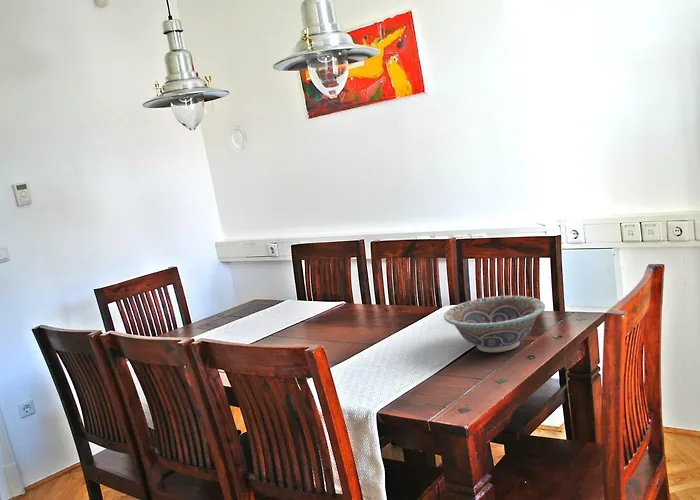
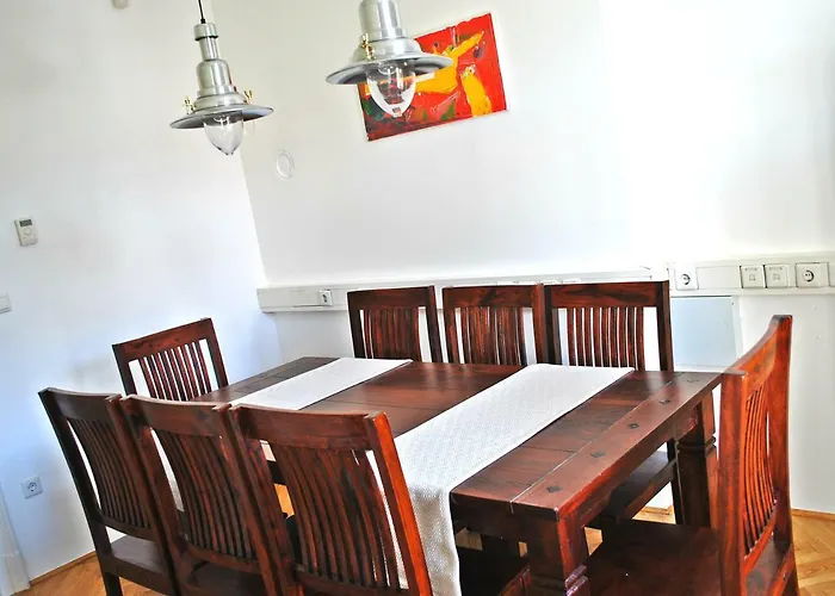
- decorative bowl [443,295,546,353]
